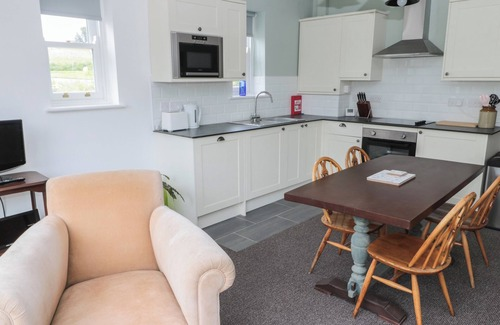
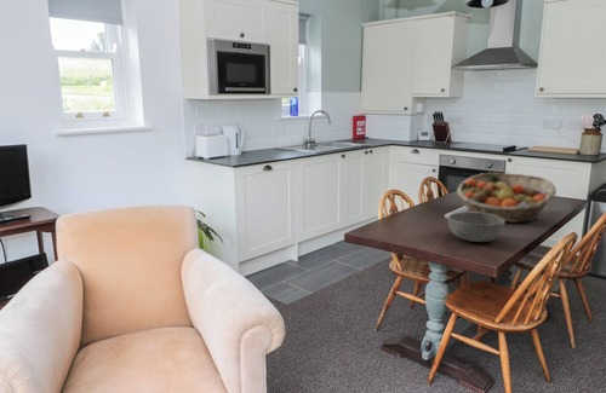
+ bowl [447,212,505,243]
+ fruit basket [456,172,558,224]
